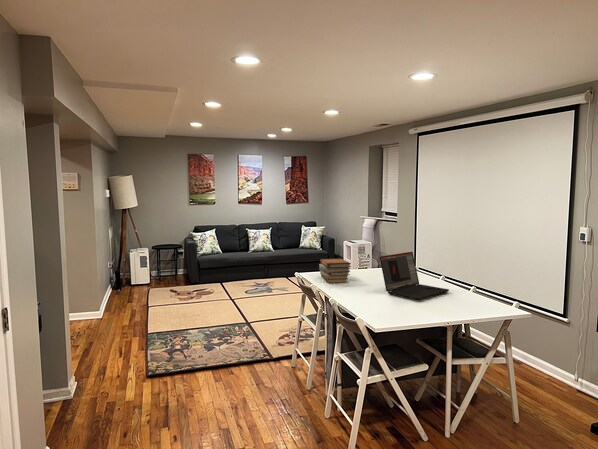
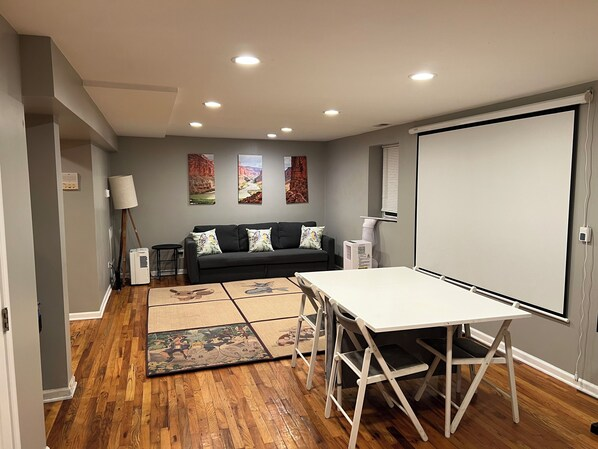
- laptop [379,251,450,301]
- book stack [318,257,352,284]
